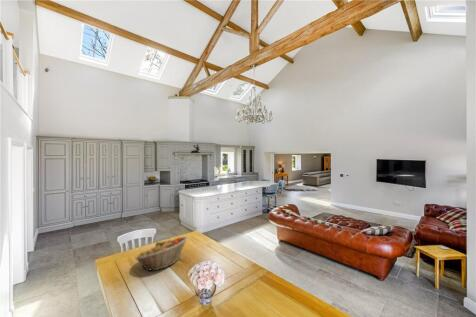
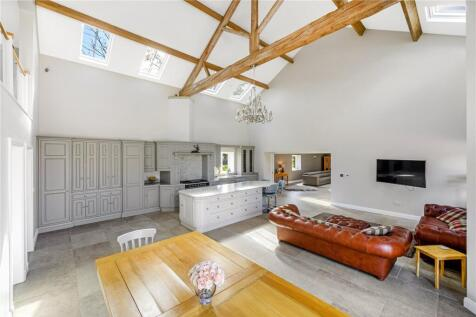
- fruit basket [134,236,188,272]
